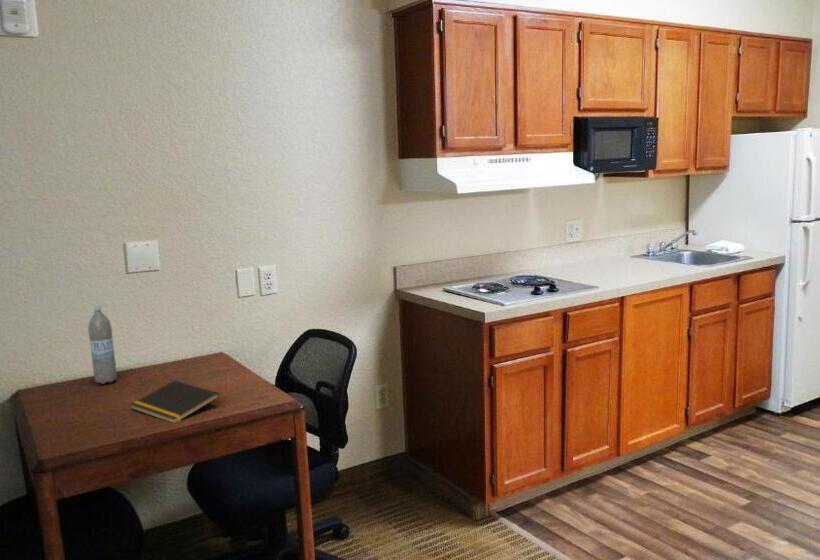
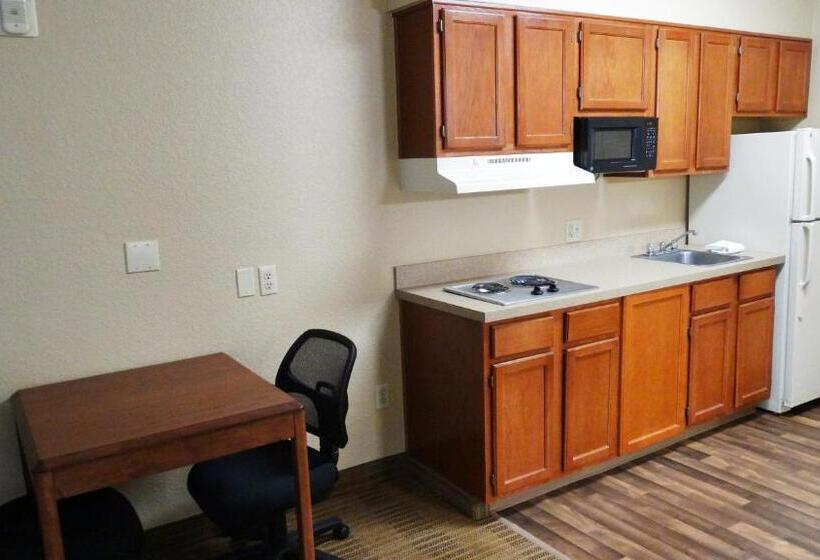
- notepad [129,379,221,424]
- water bottle [87,304,117,385]
